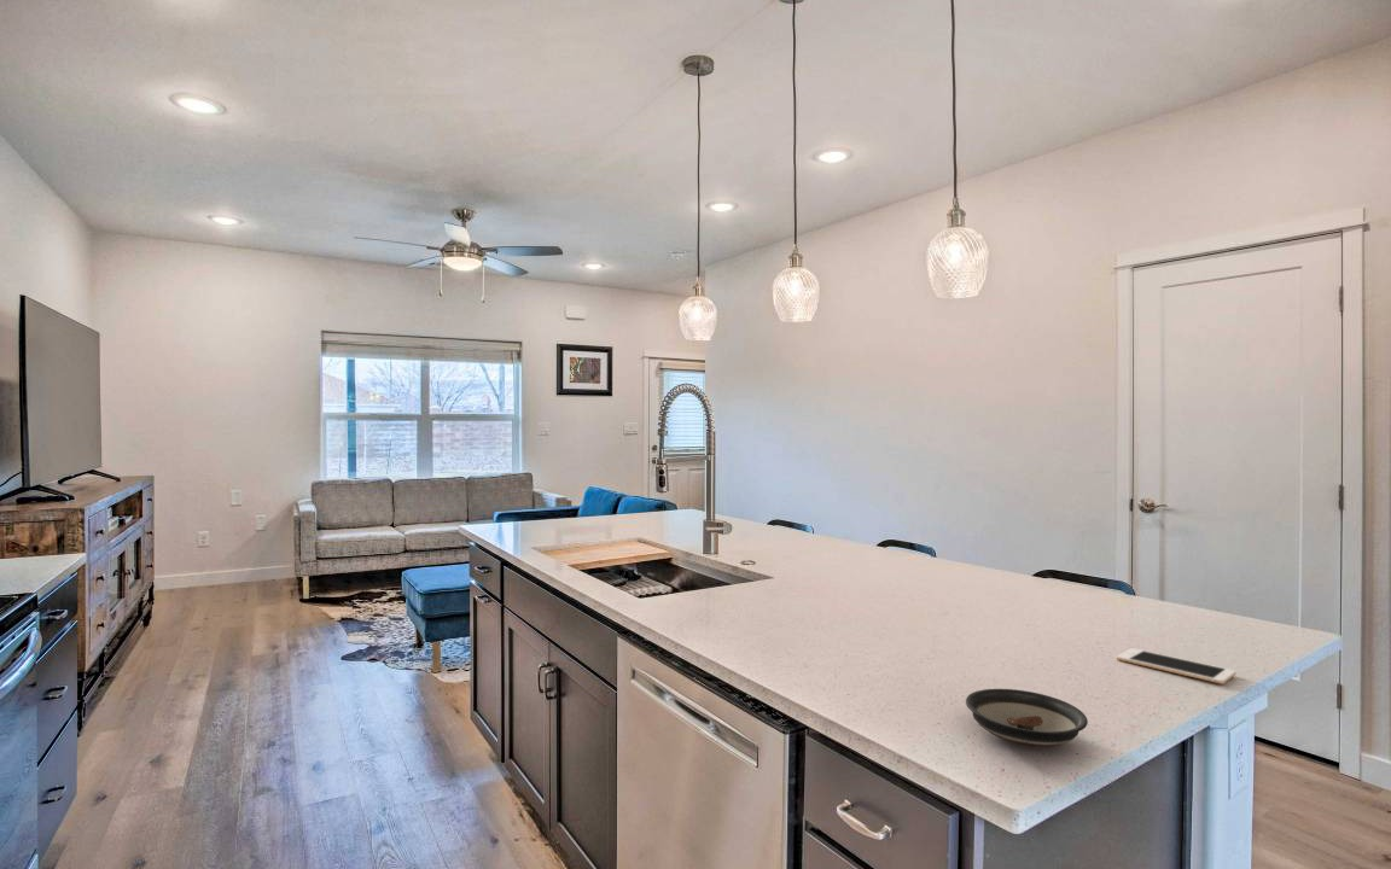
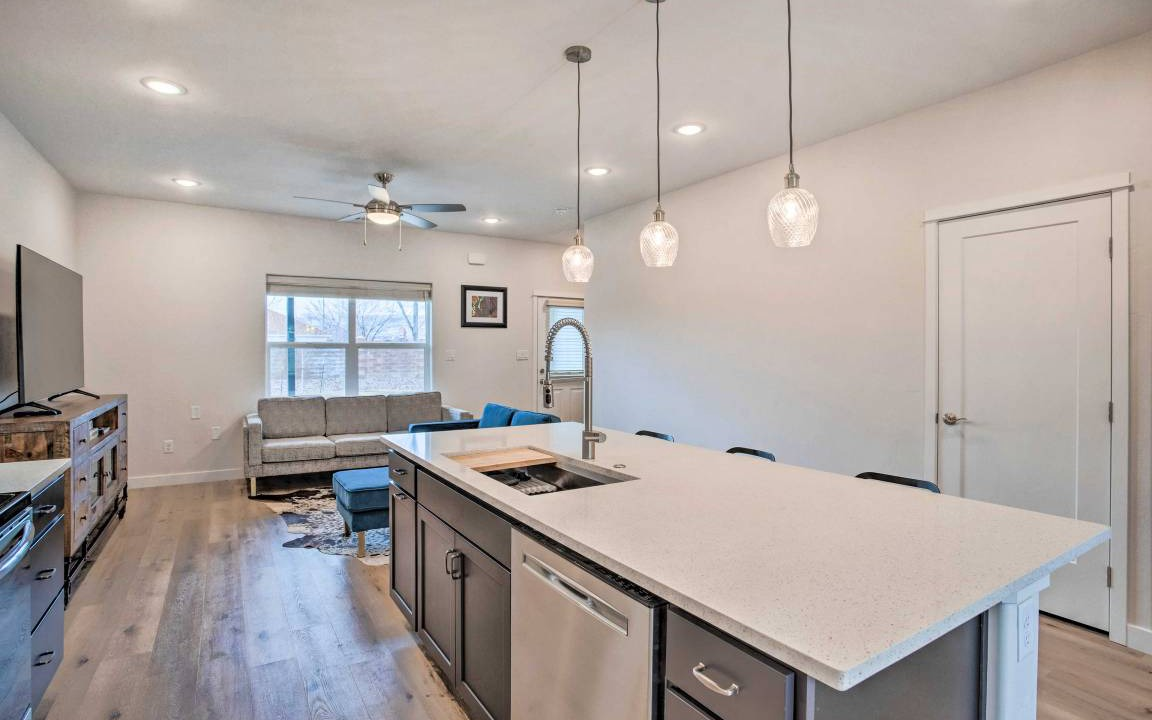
- saucer [965,688,1089,748]
- cell phone [1116,647,1238,686]
